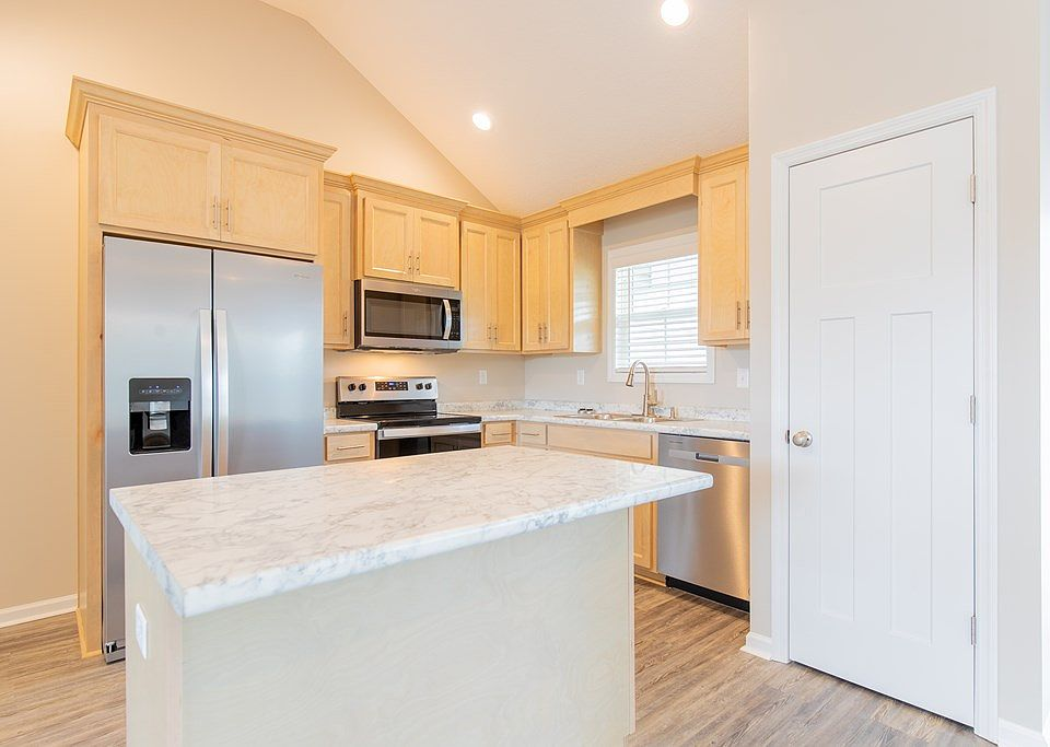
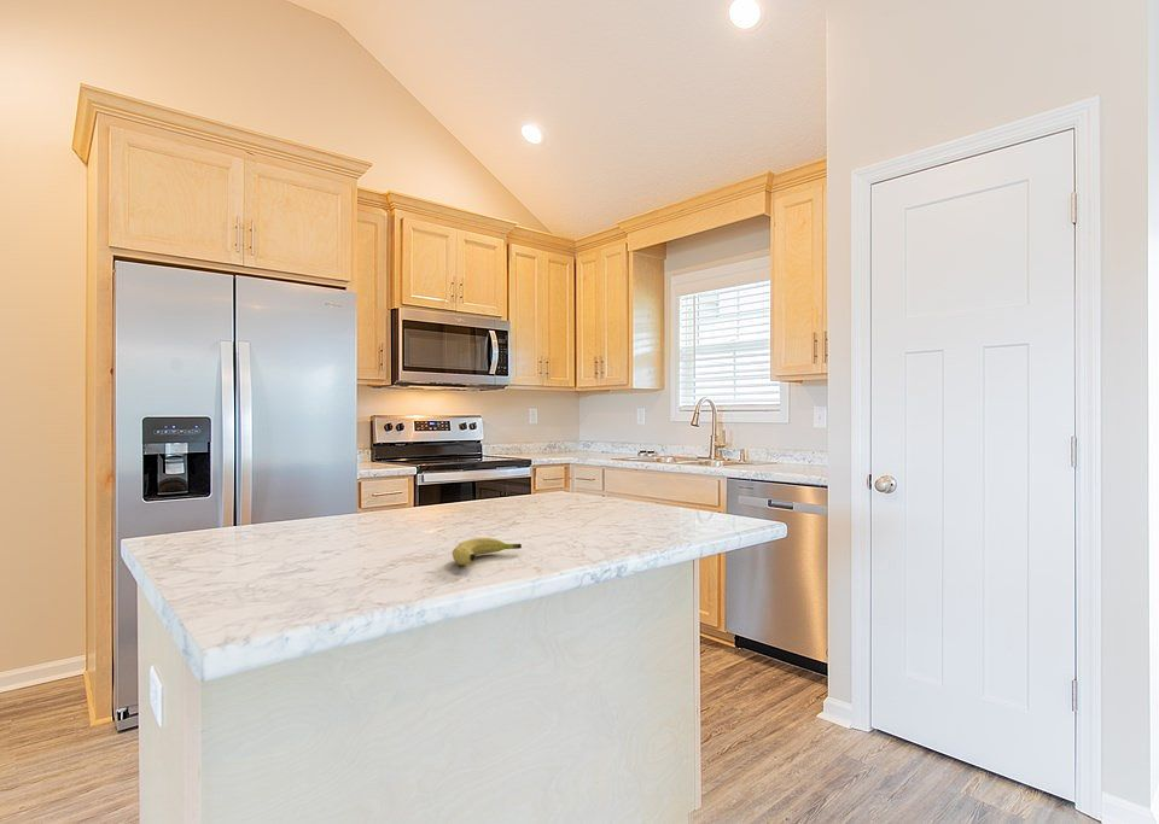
+ fruit [452,537,523,566]
